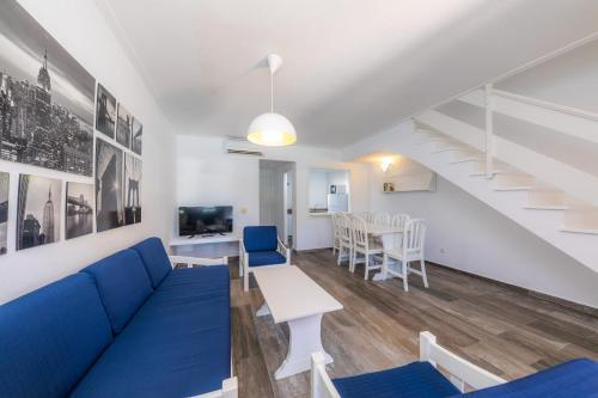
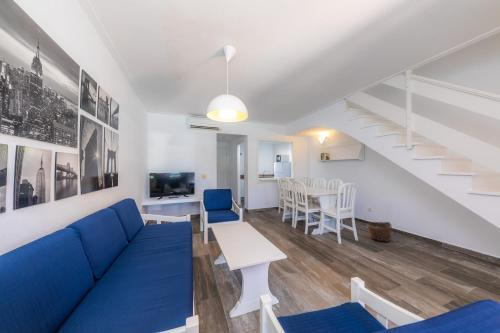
+ basket [366,221,393,243]
